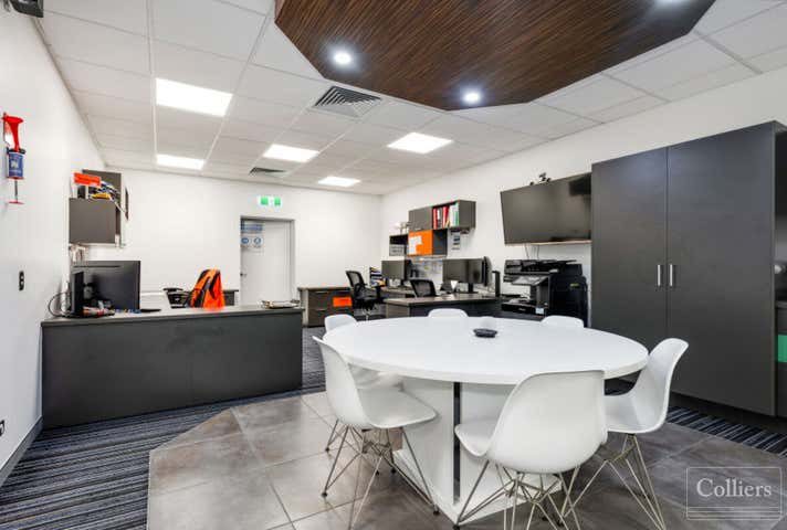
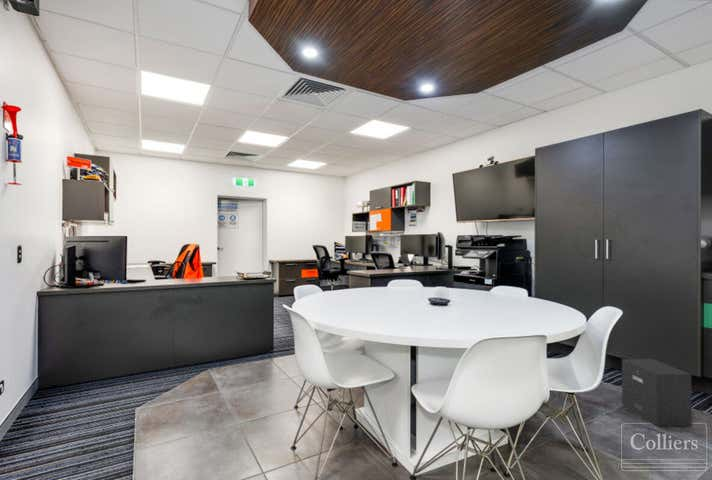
+ speaker [621,358,693,427]
